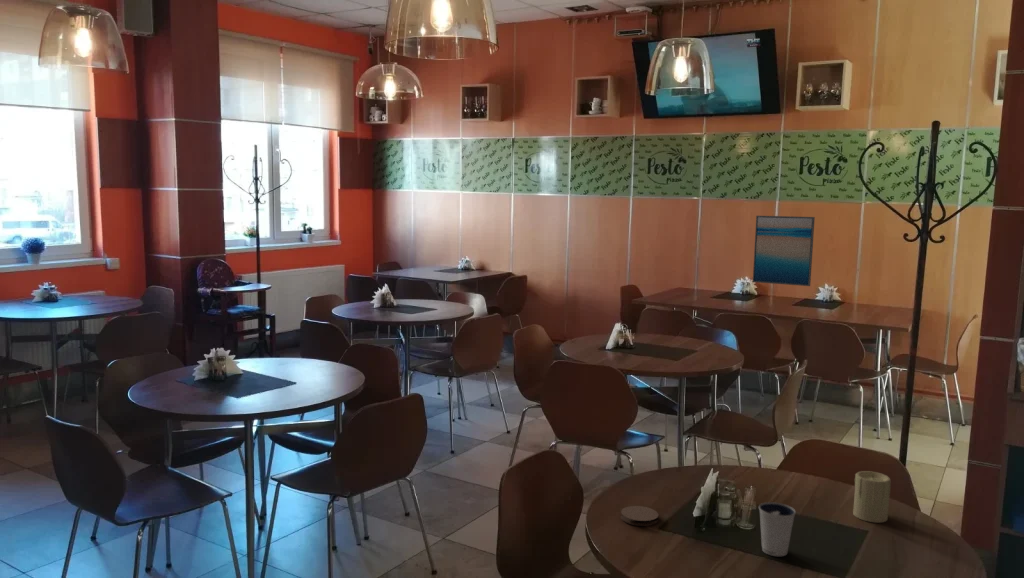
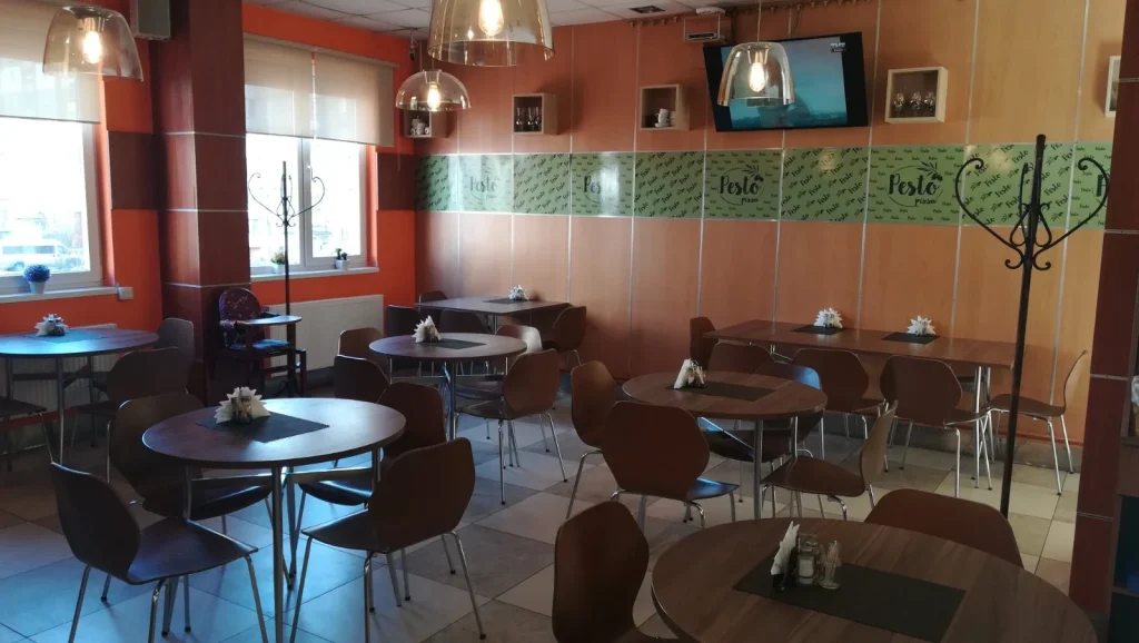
- wall art [752,215,816,287]
- candle [852,470,892,524]
- coaster [620,505,659,527]
- dixie cup [758,501,797,557]
